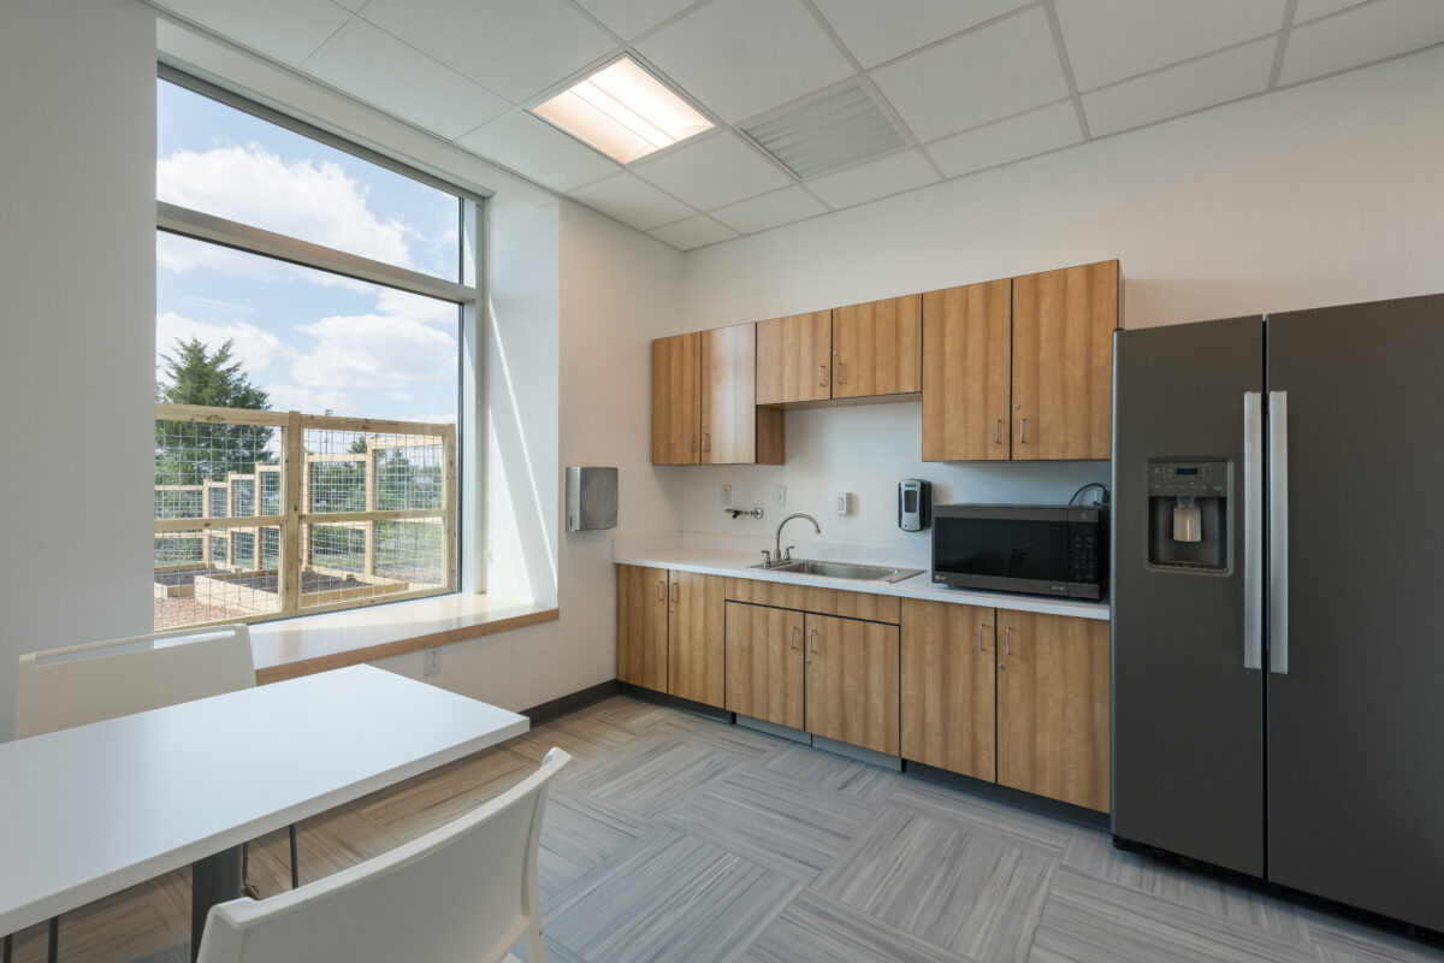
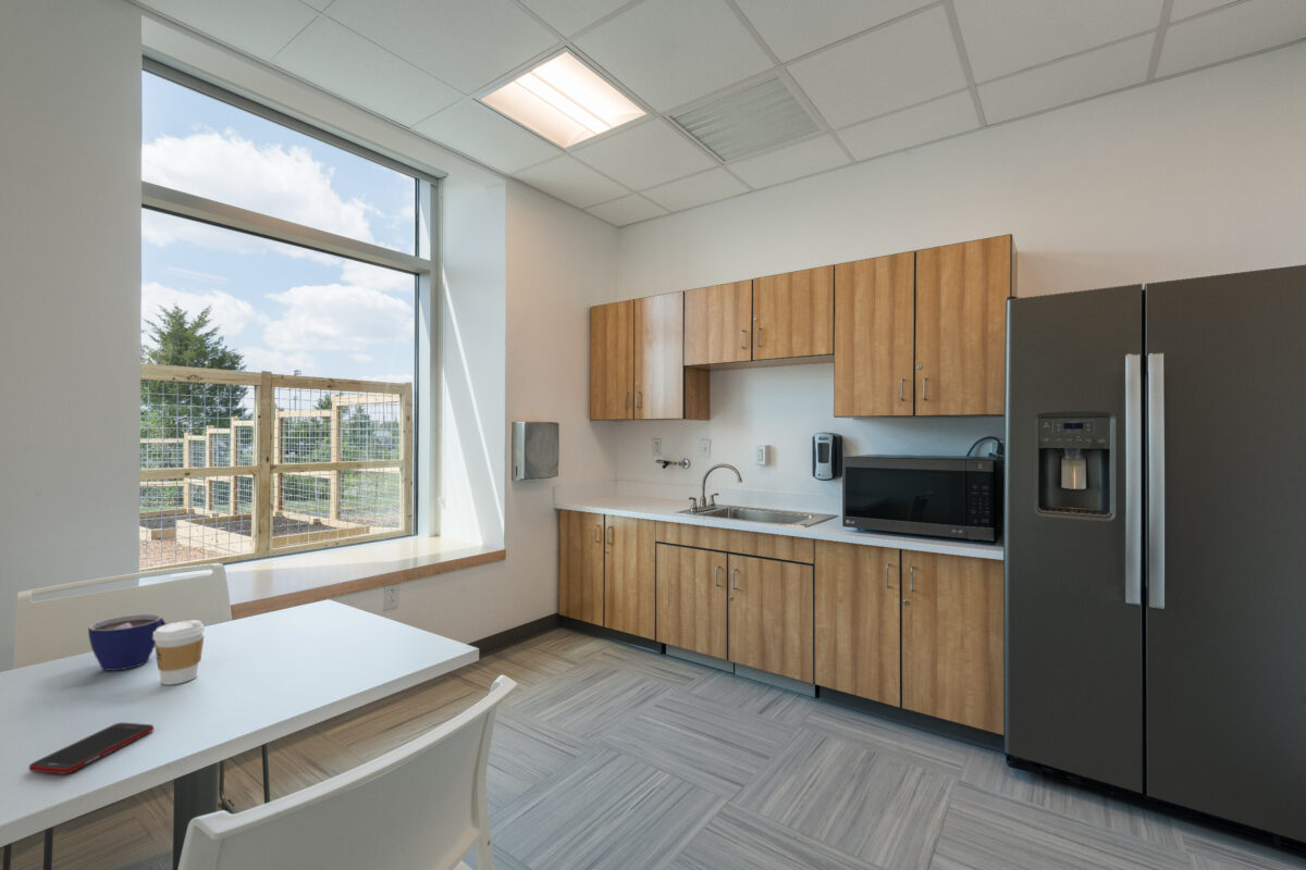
+ cell phone [28,722,155,775]
+ coffee cup [153,619,206,686]
+ cup [87,613,168,672]
